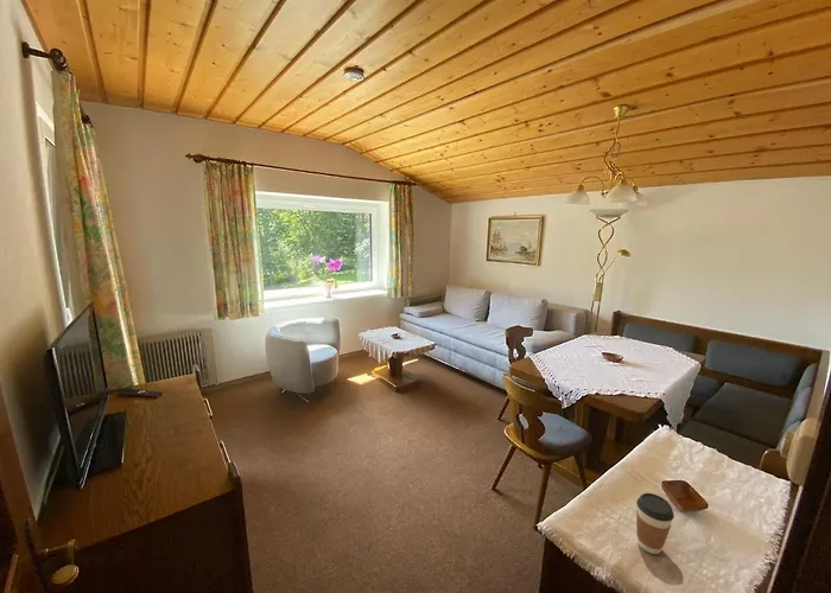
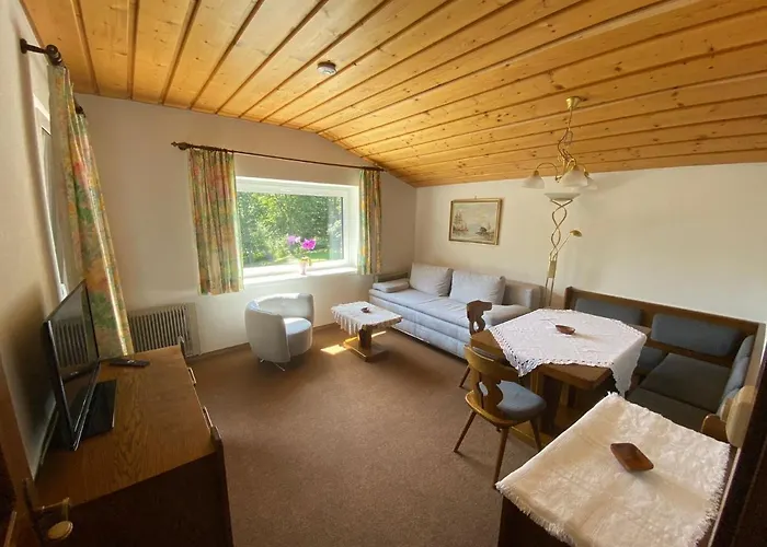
- coffee cup [635,492,675,555]
